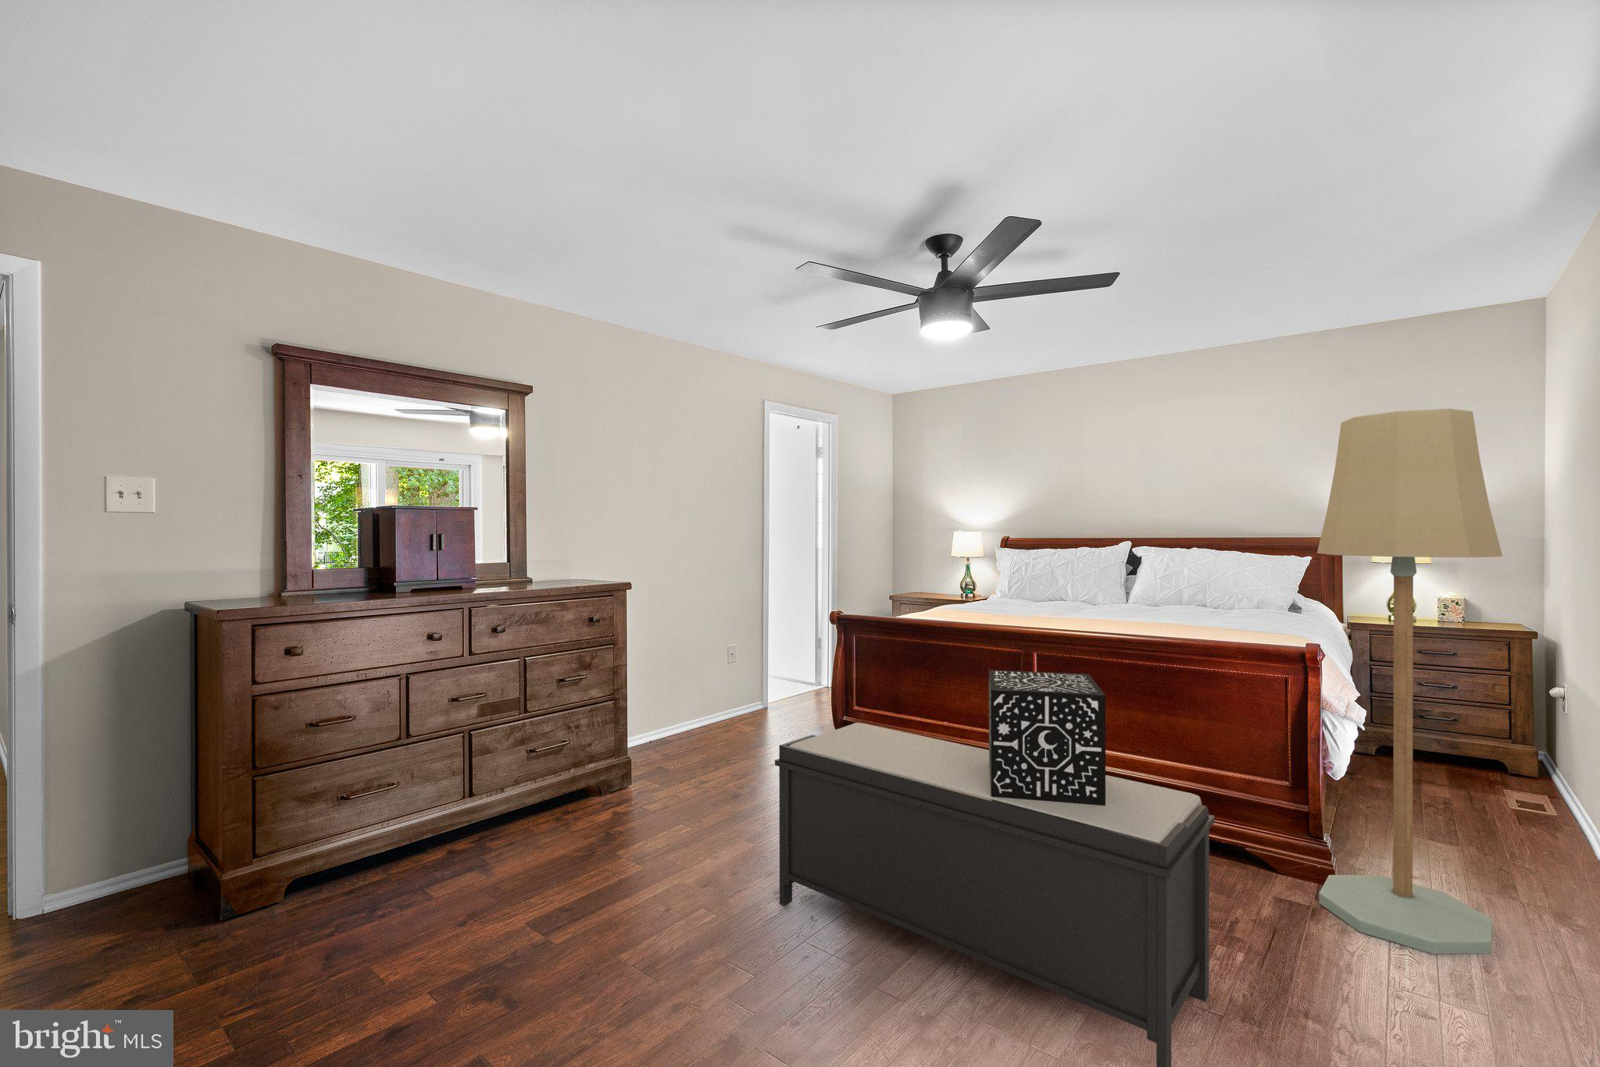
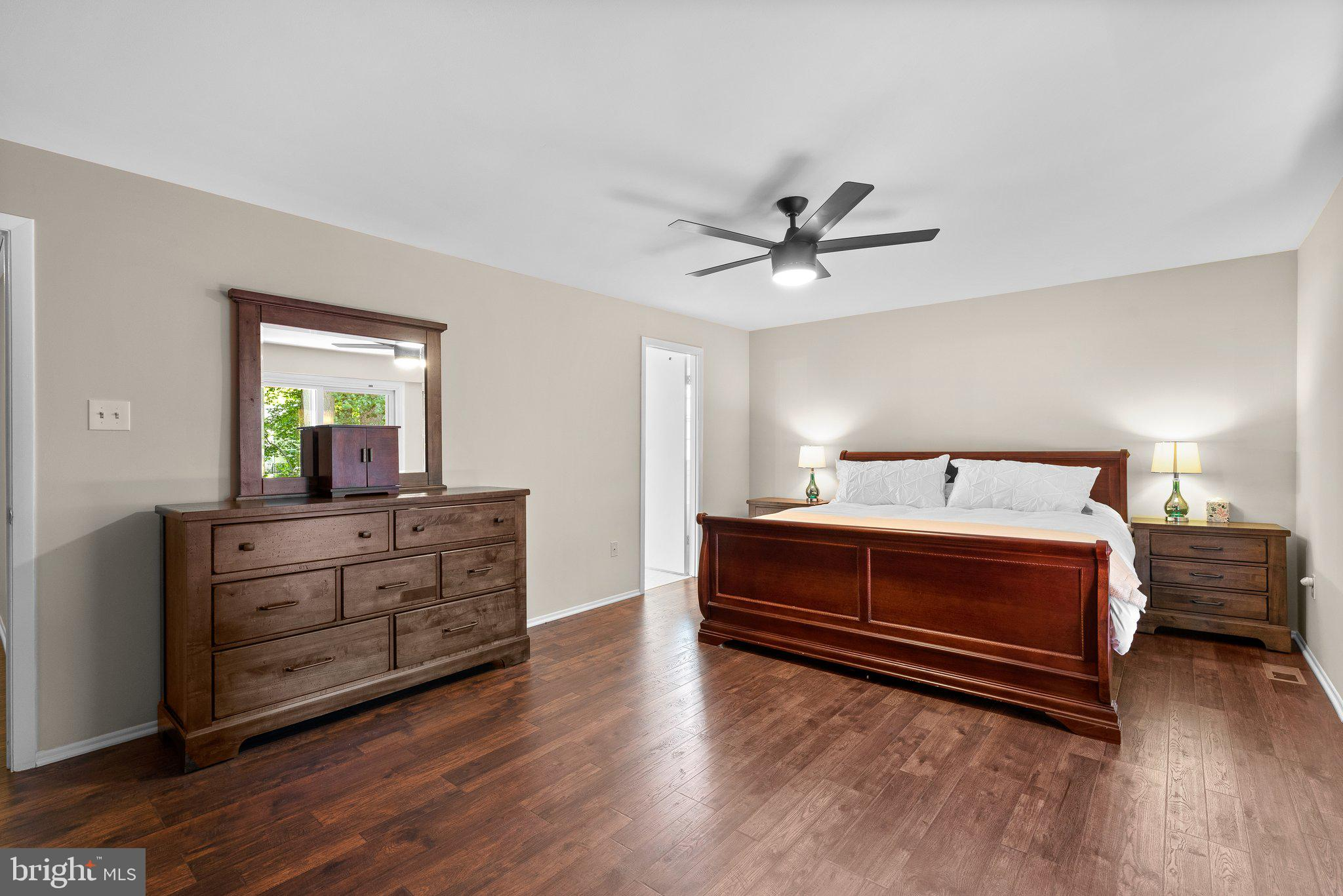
- floor lamp [1316,408,1503,955]
- bench [774,722,1215,1067]
- decorative box [989,669,1107,805]
